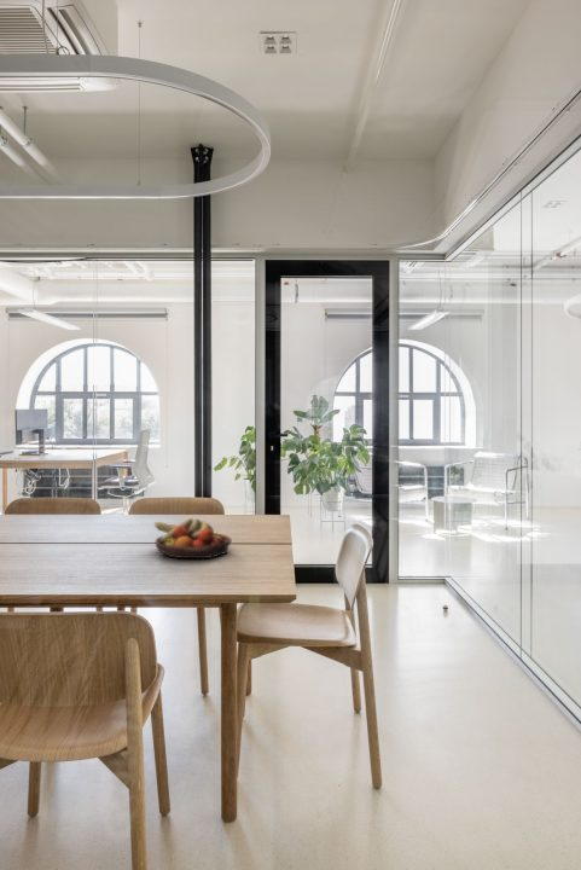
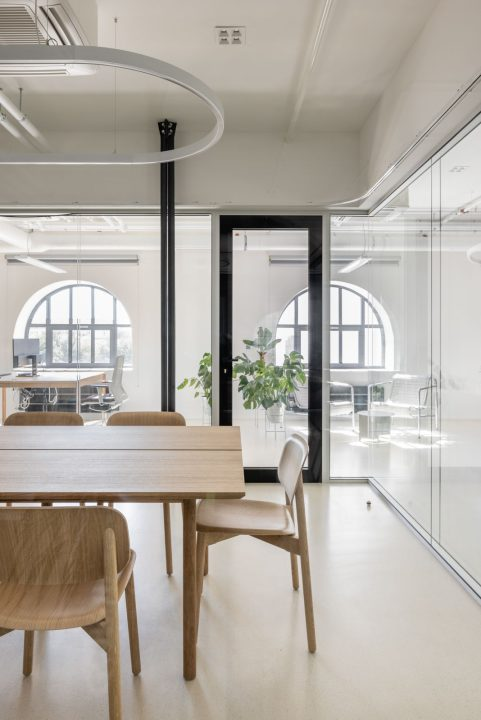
- fruit bowl [153,517,233,559]
